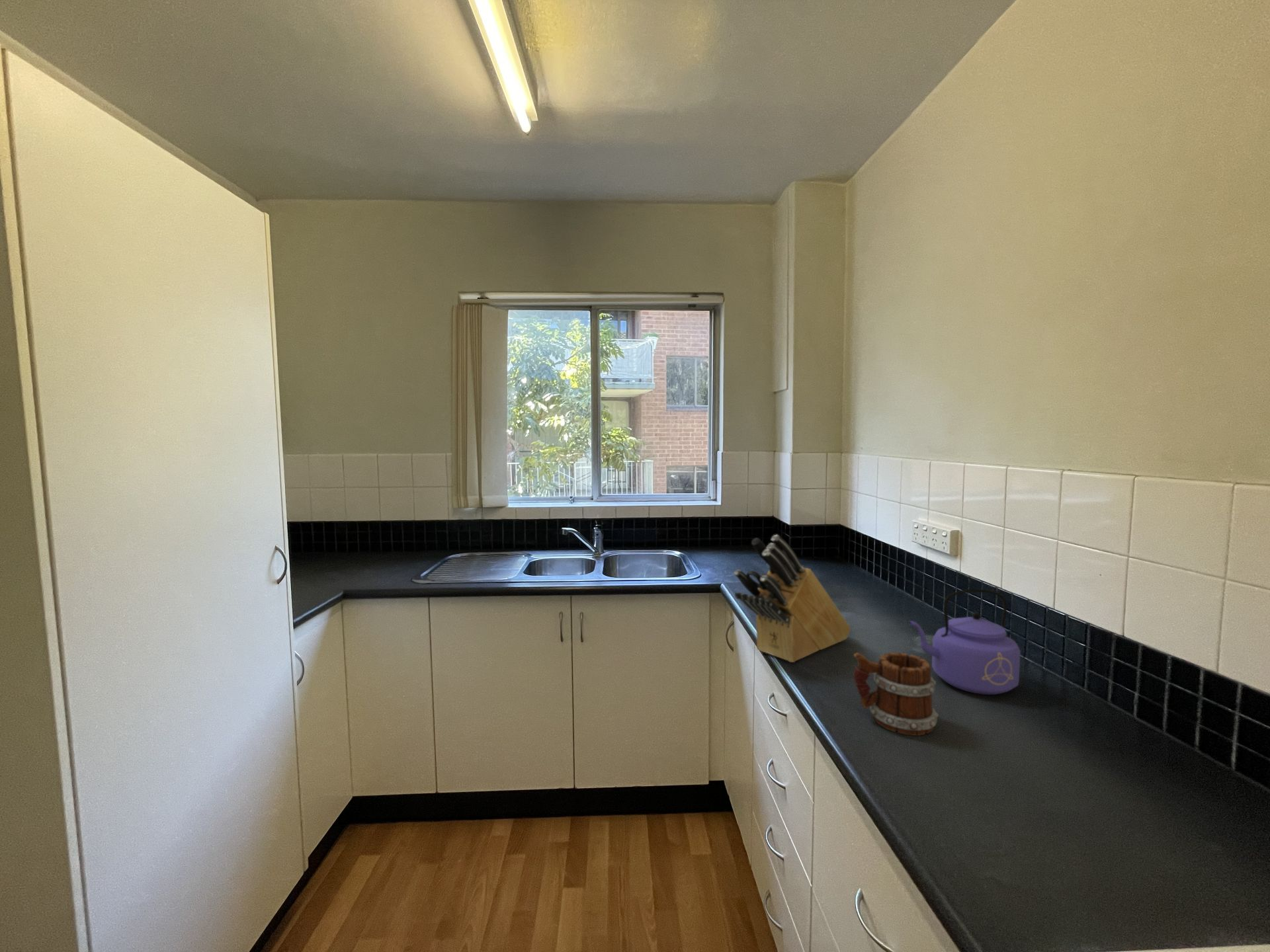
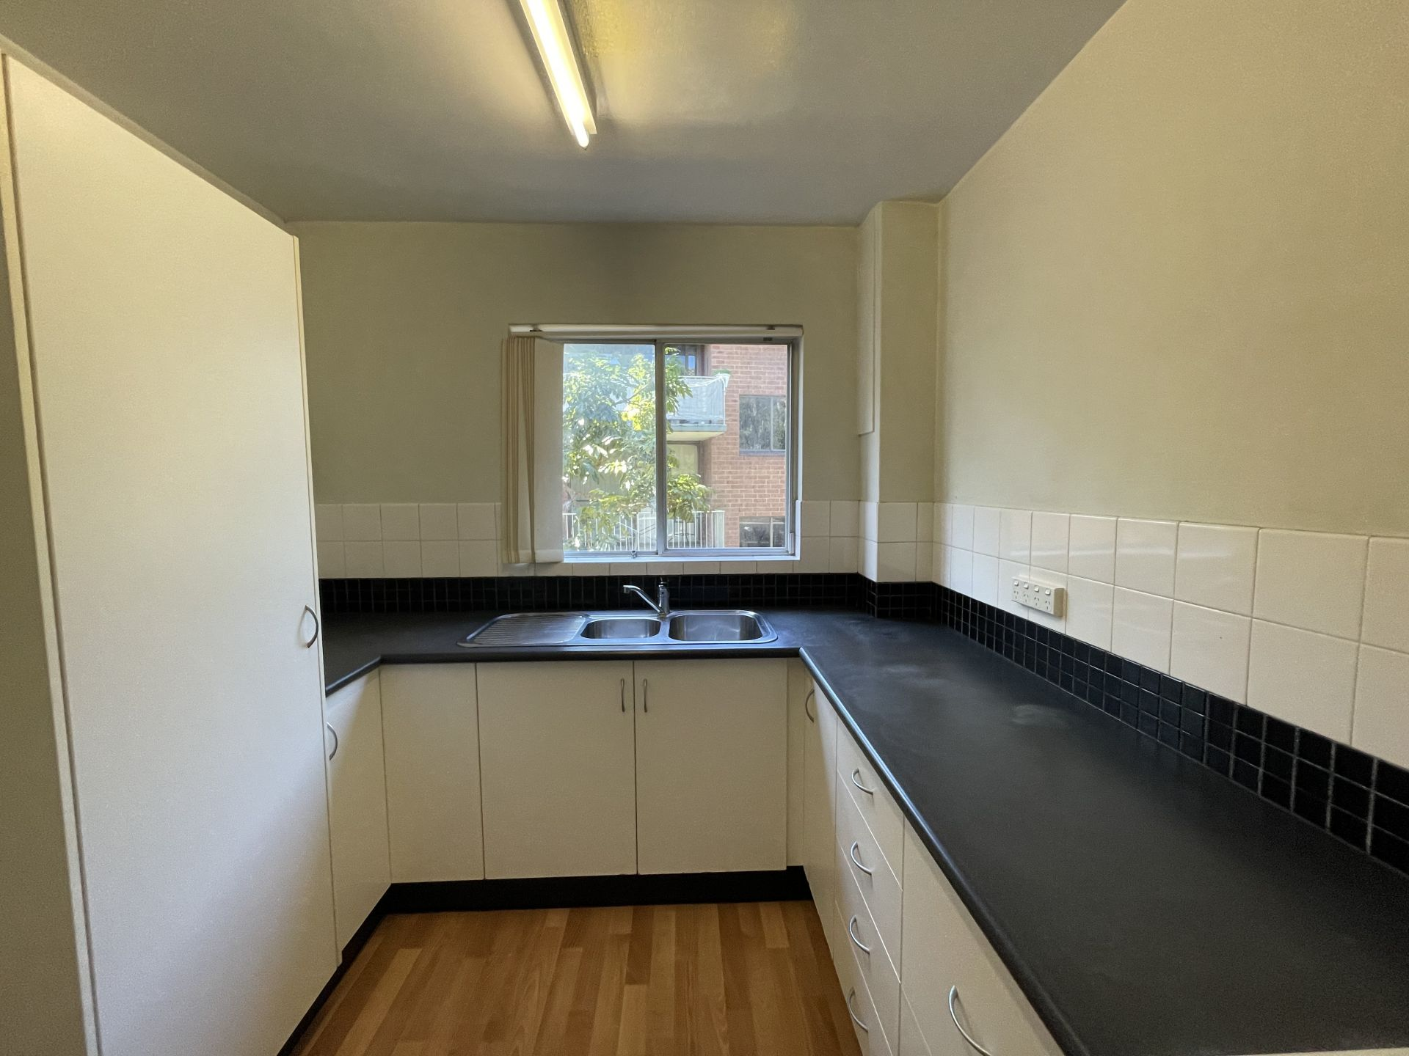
- knife block [734,534,852,663]
- kettle [909,588,1021,695]
- mug [853,652,939,736]
